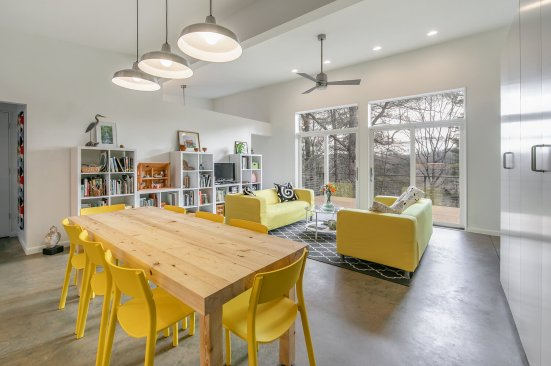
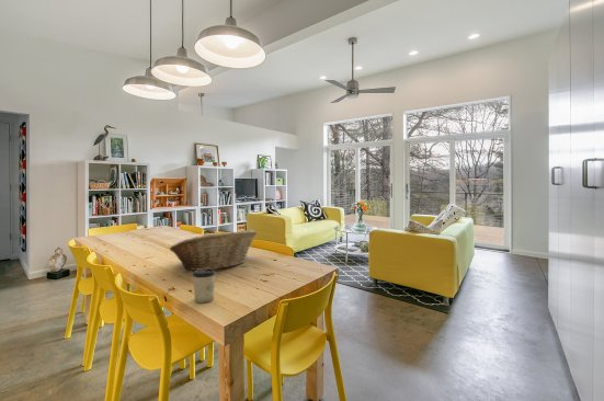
+ fruit basket [169,229,258,271]
+ cup [192,268,217,303]
